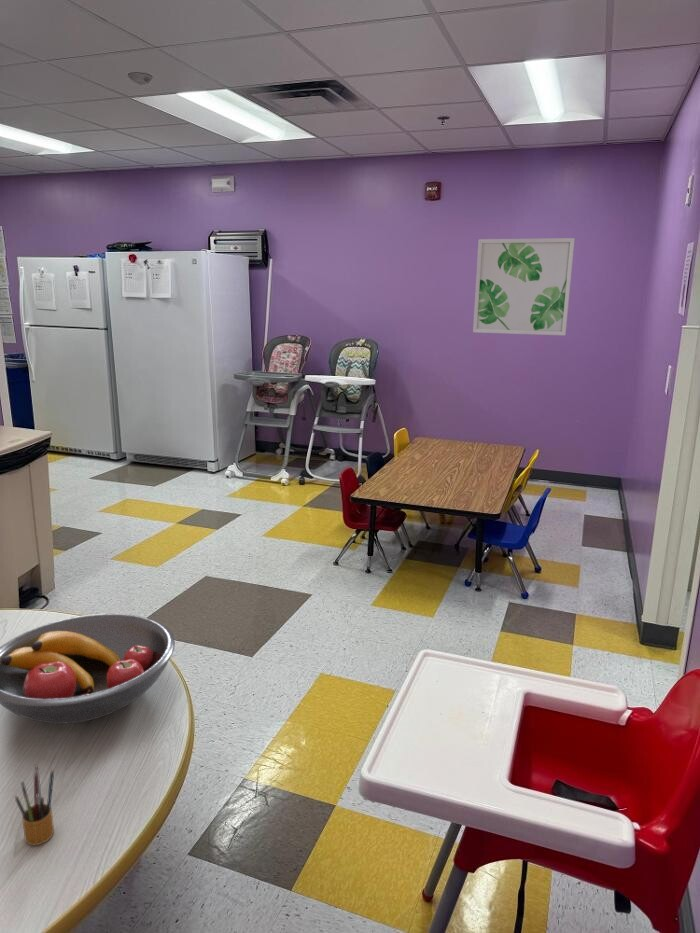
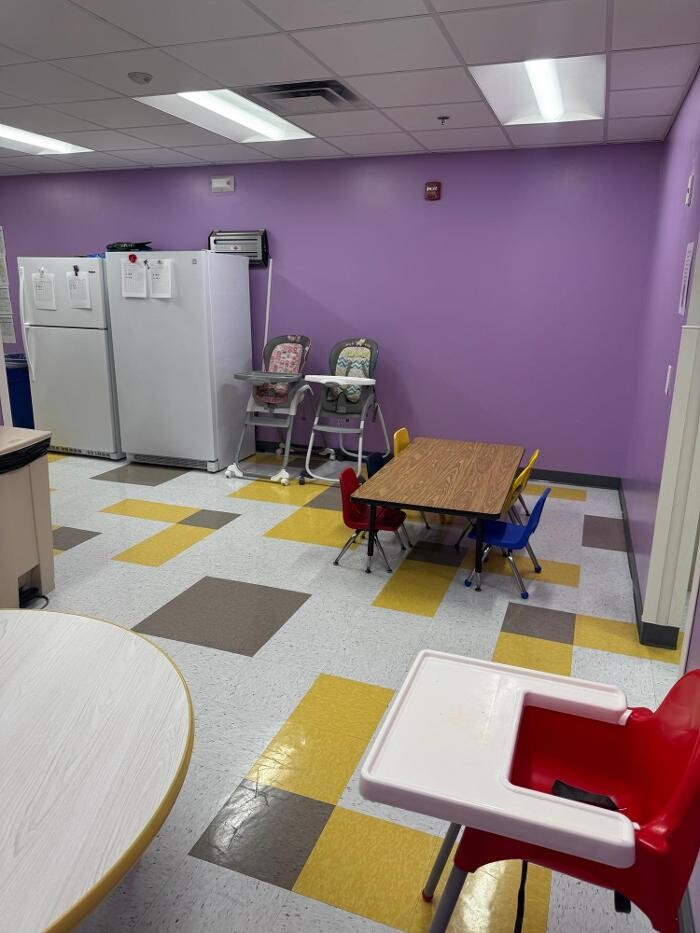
- pencil box [14,763,55,846]
- wall art [472,237,576,336]
- fruit bowl [0,613,176,725]
